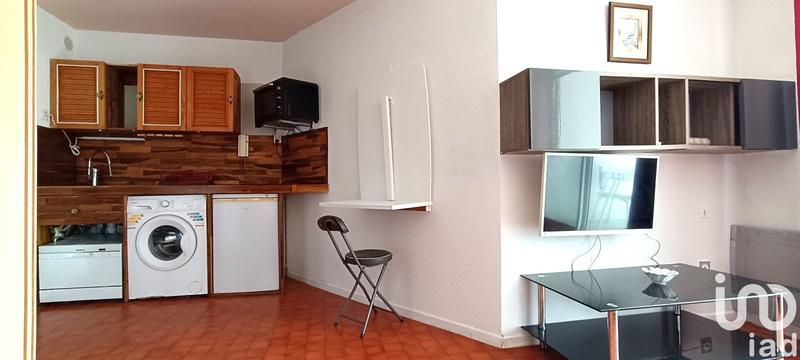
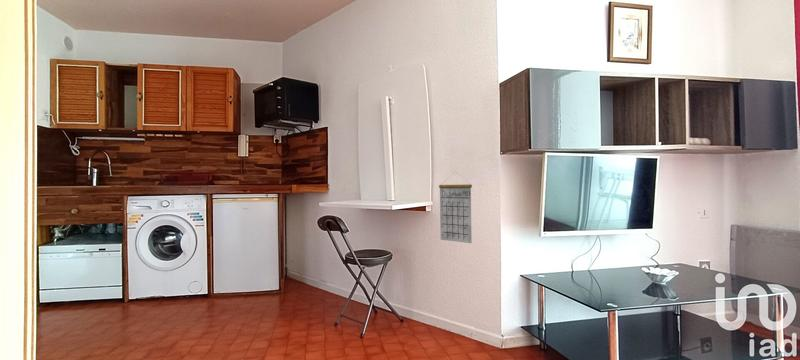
+ calendar [438,170,473,244]
